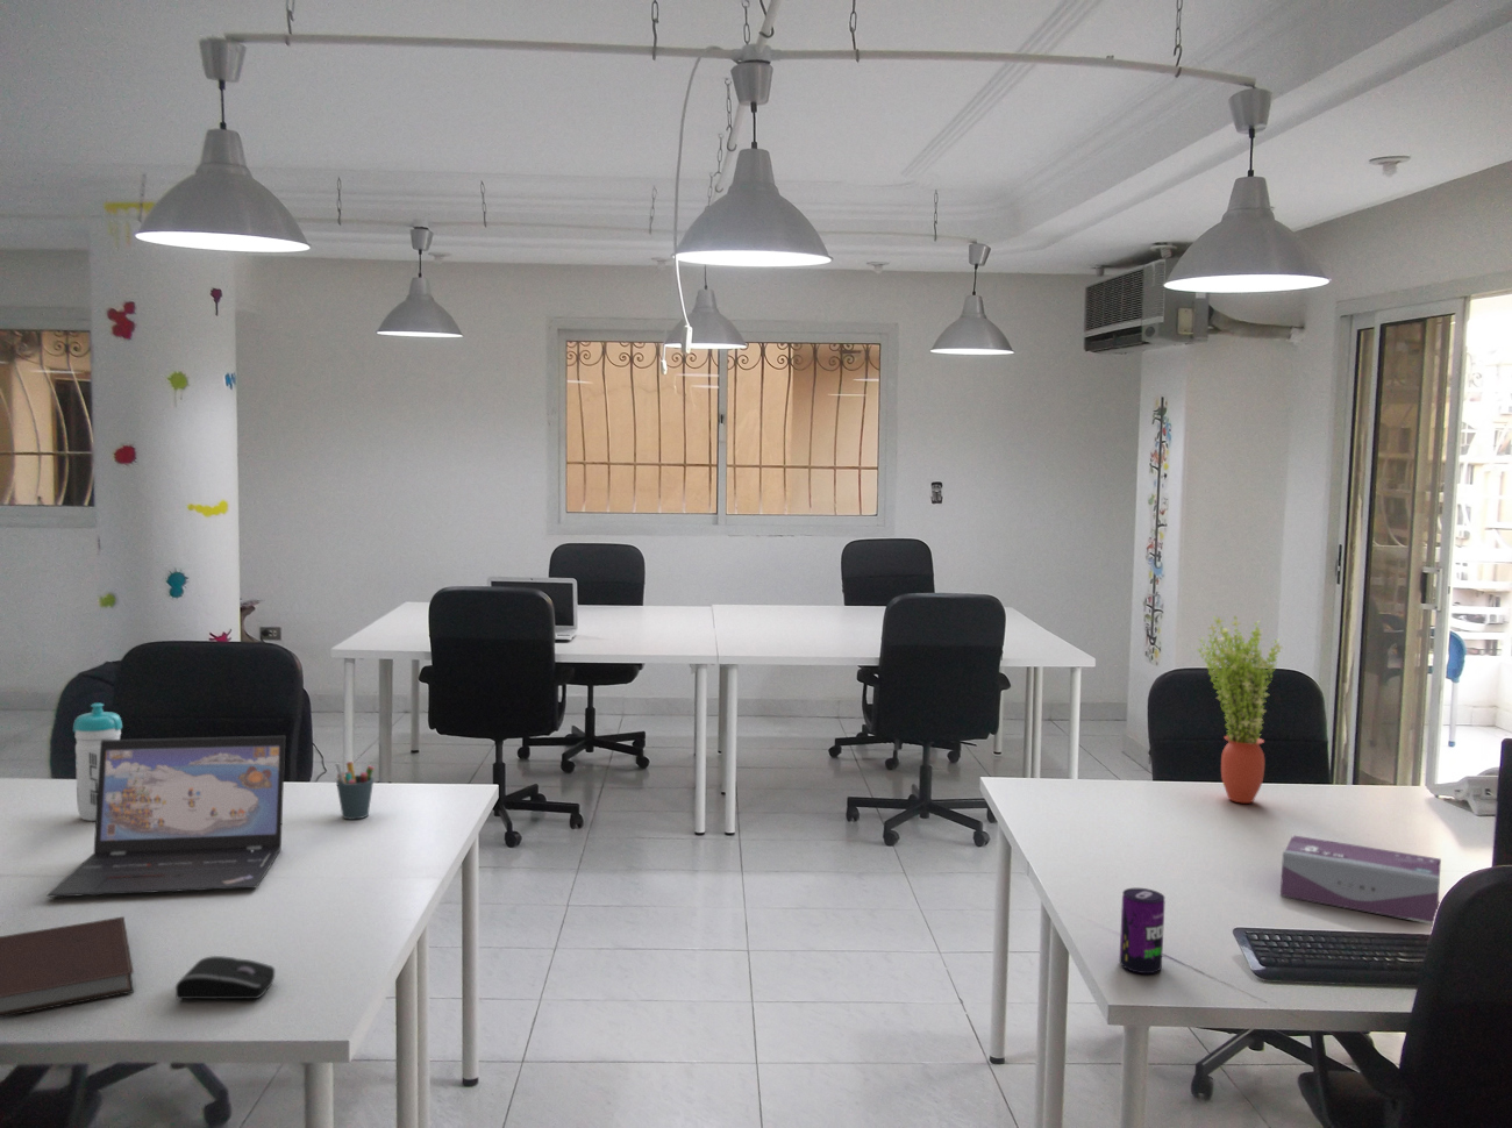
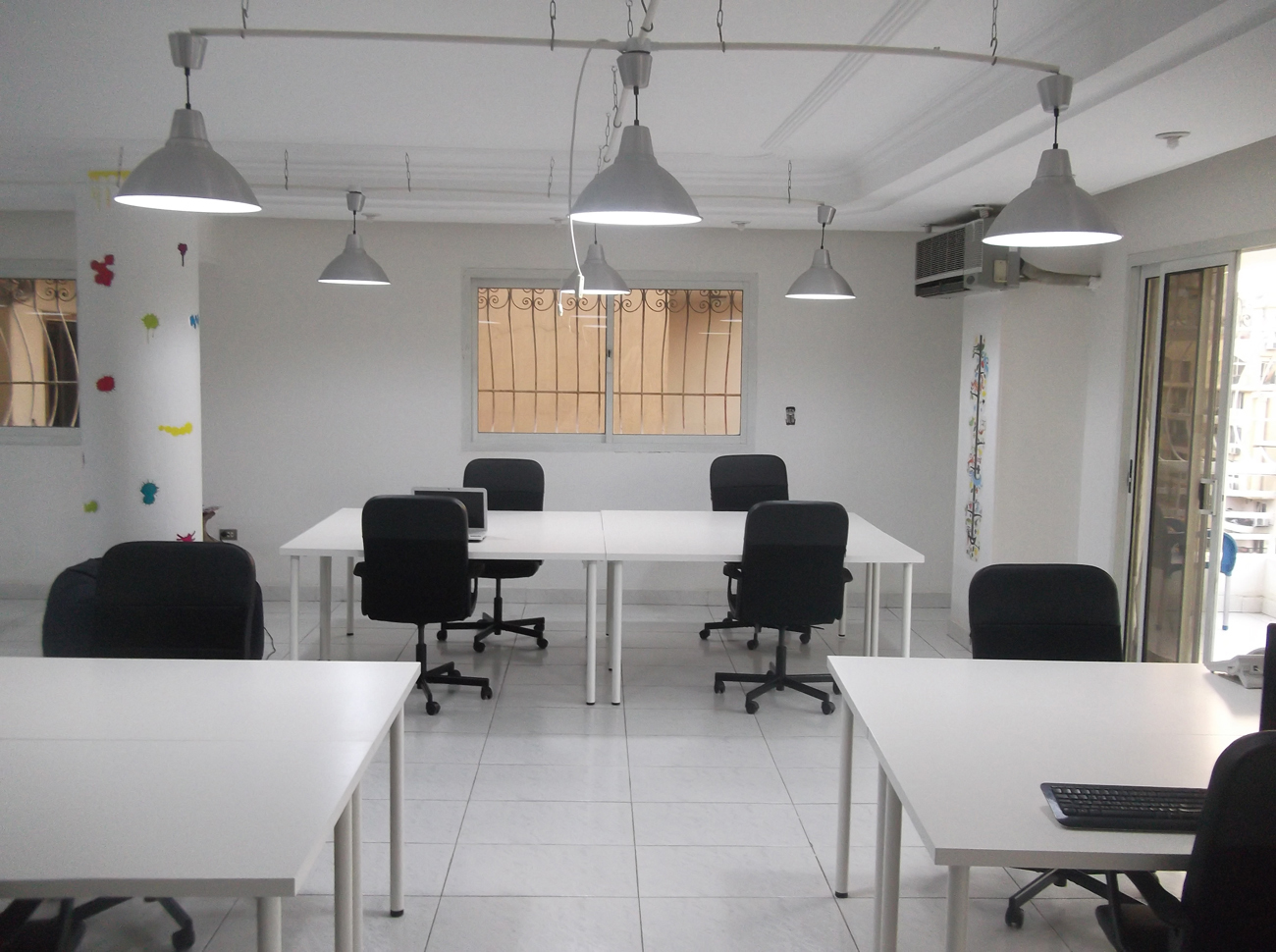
- water bottle [72,703,123,822]
- notebook [0,915,135,1019]
- tissue box [1280,834,1442,924]
- beverage can [1119,887,1166,974]
- potted plant [1196,615,1284,805]
- laptop [45,735,286,898]
- computer mouse [174,955,276,1000]
- pen holder [334,761,376,820]
